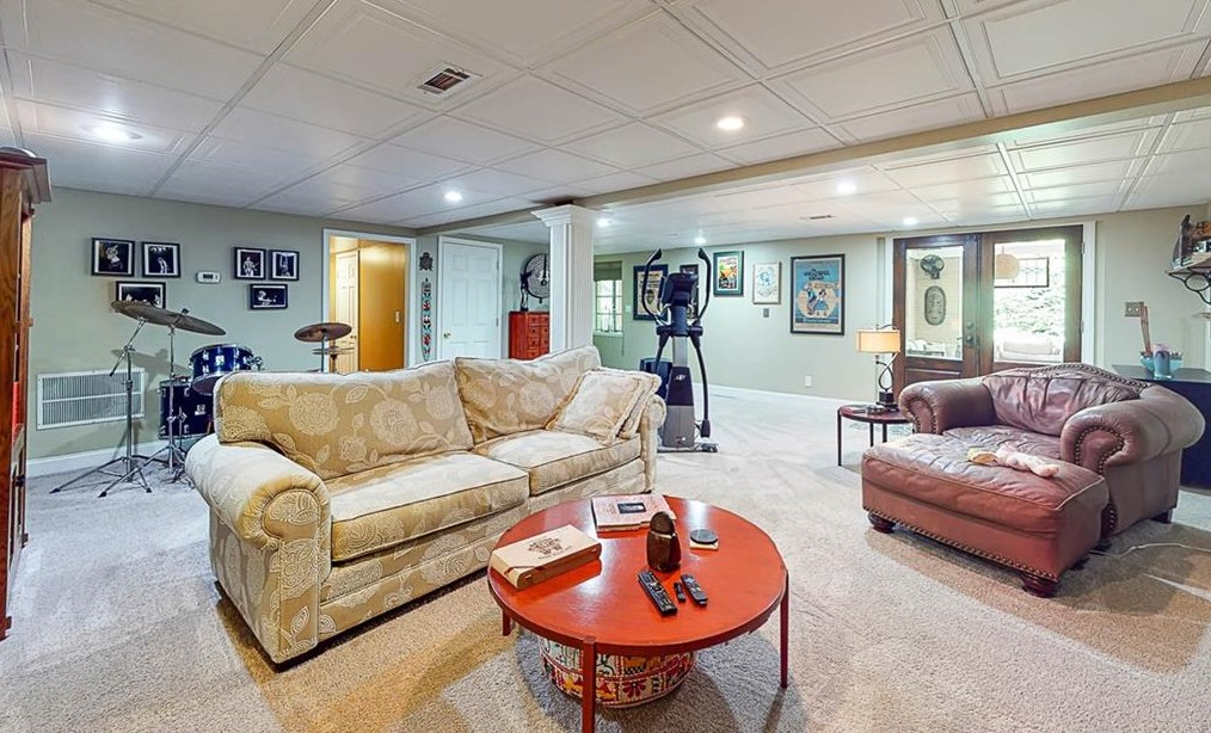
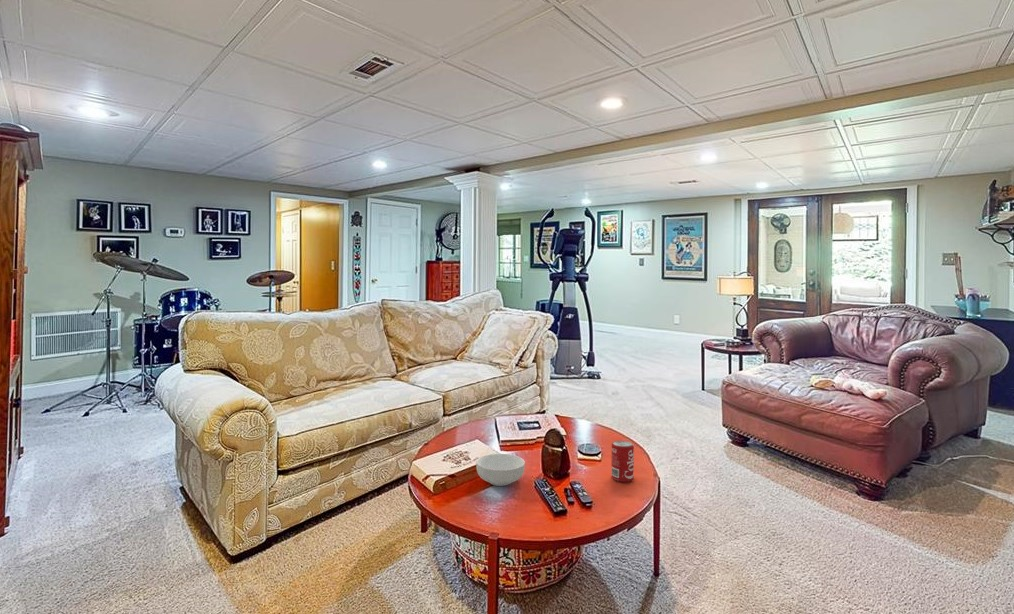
+ beverage can [610,440,635,483]
+ cereal bowl [475,453,526,487]
